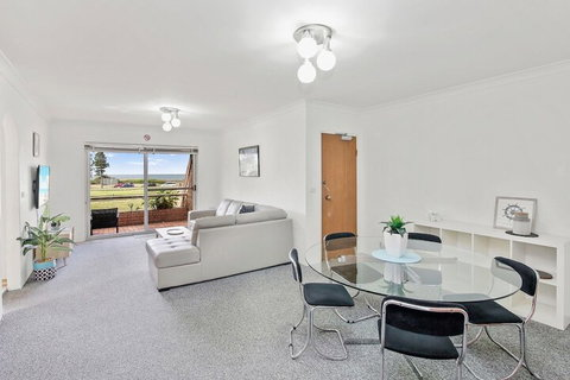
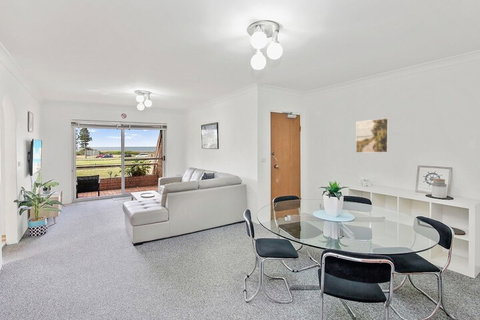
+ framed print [355,117,390,154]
